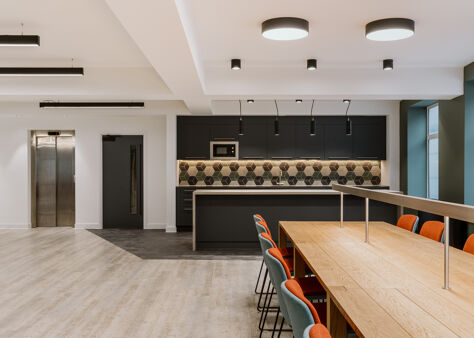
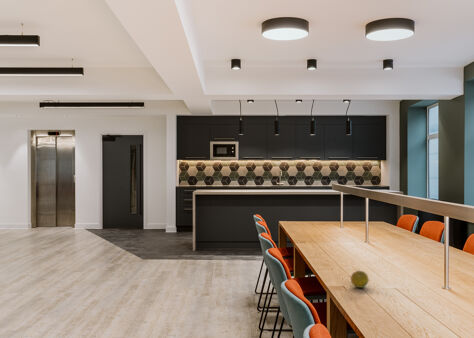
+ fruit [350,270,370,289]
